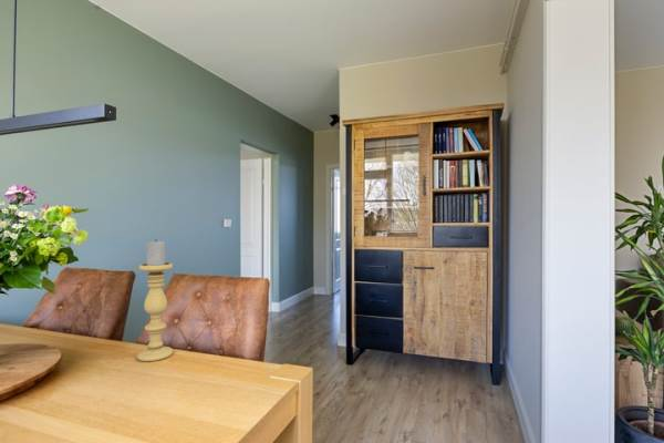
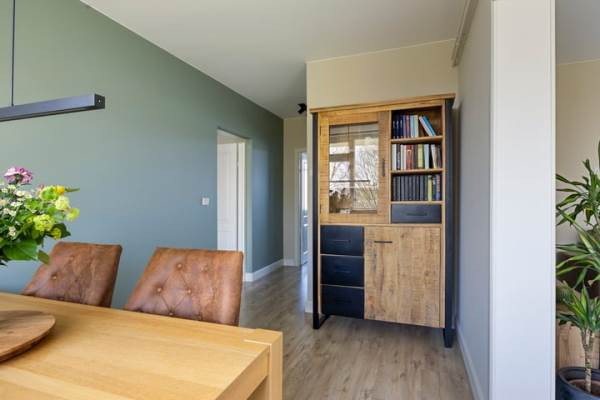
- candle holder [136,240,174,362]
